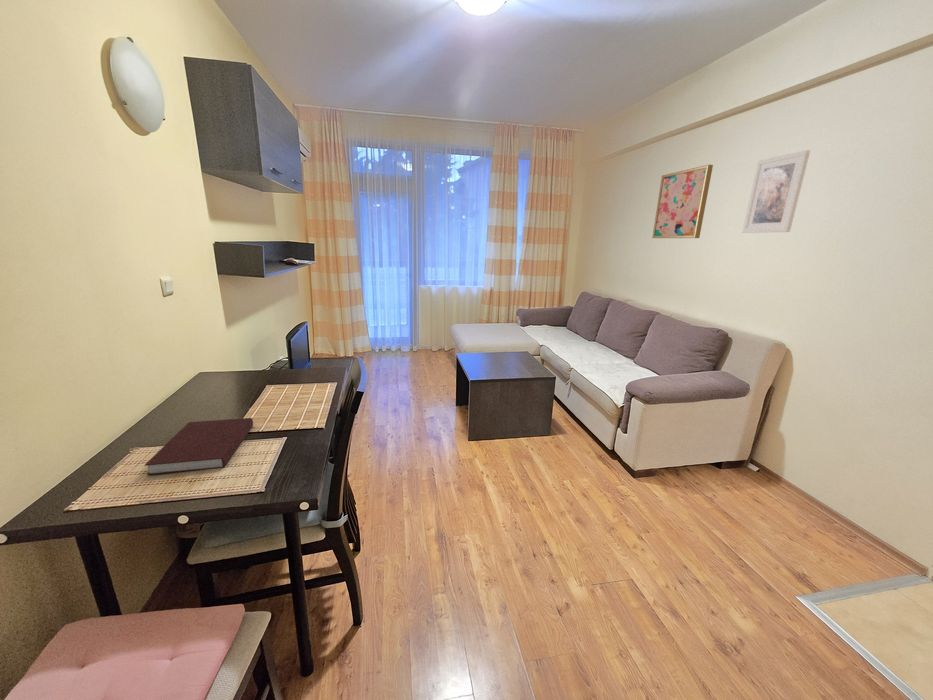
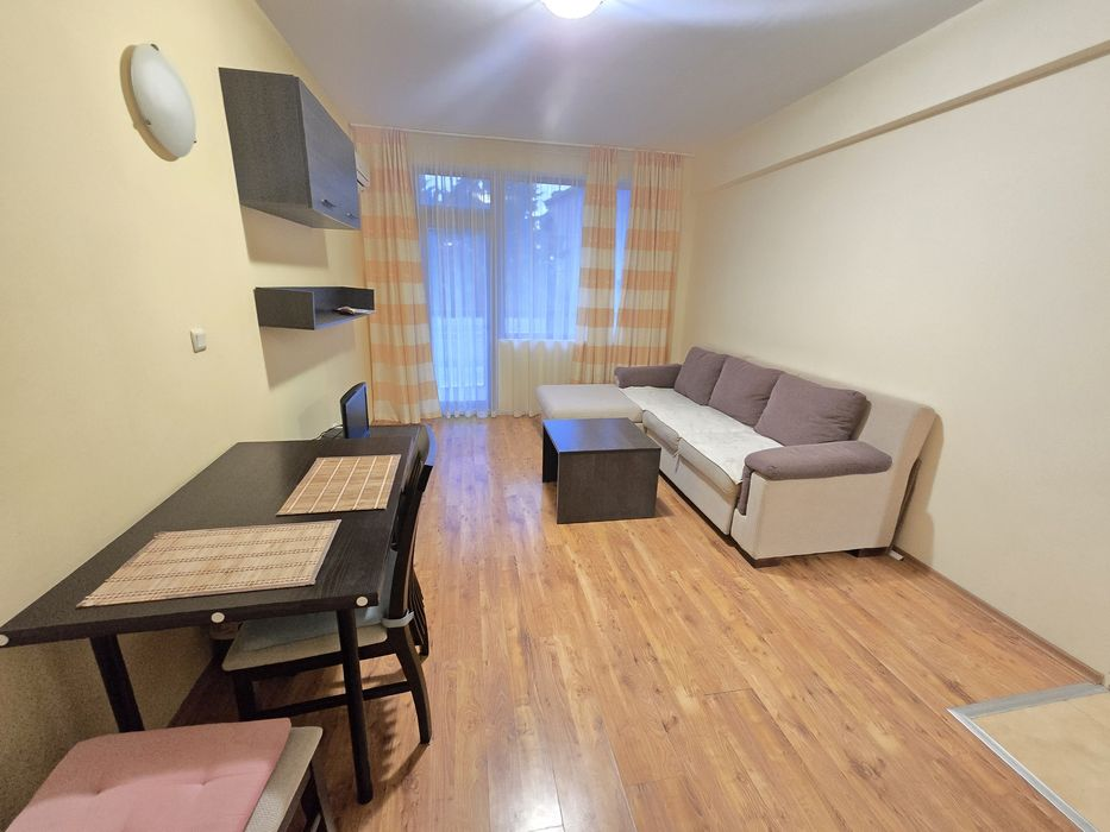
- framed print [741,149,811,234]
- wall art [651,164,714,239]
- notebook [143,417,254,476]
